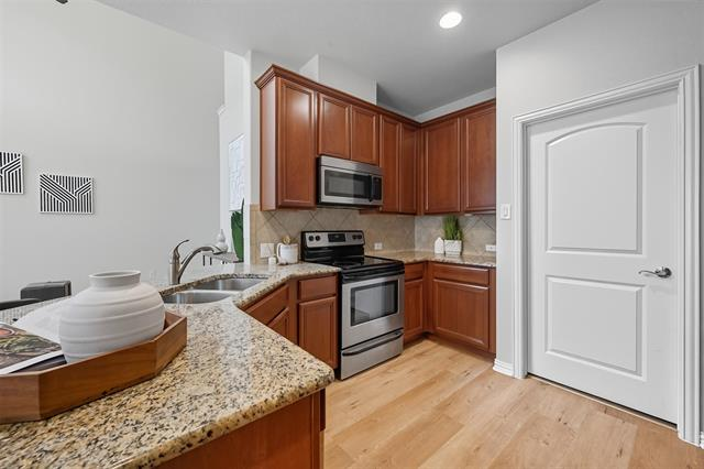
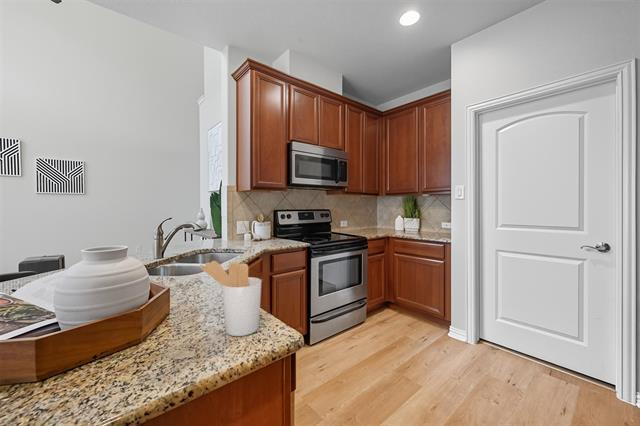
+ utensil holder [199,260,262,337]
